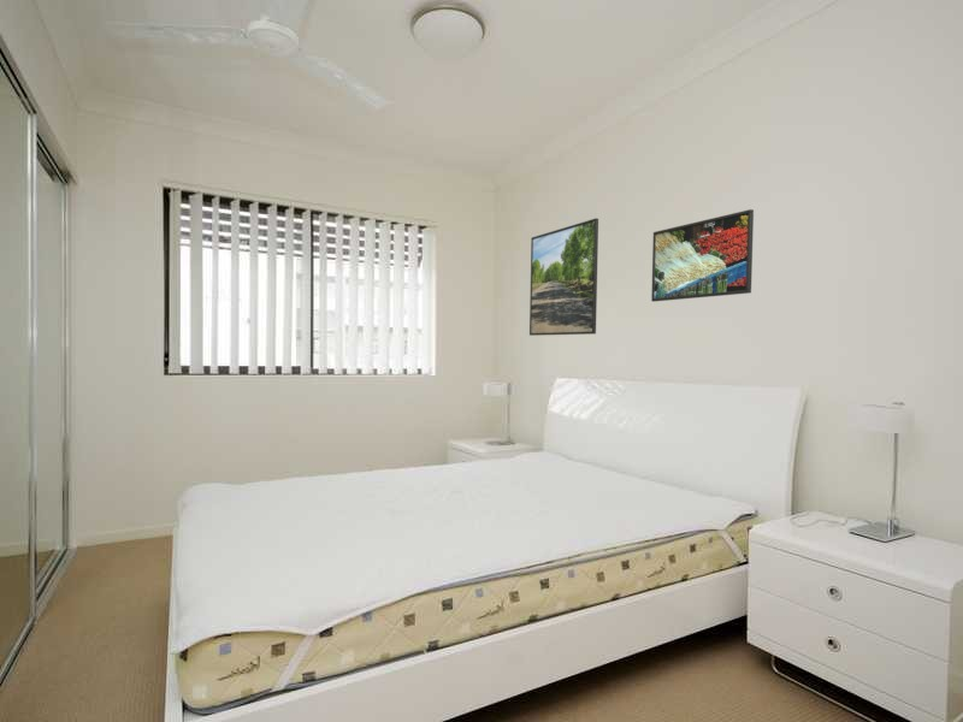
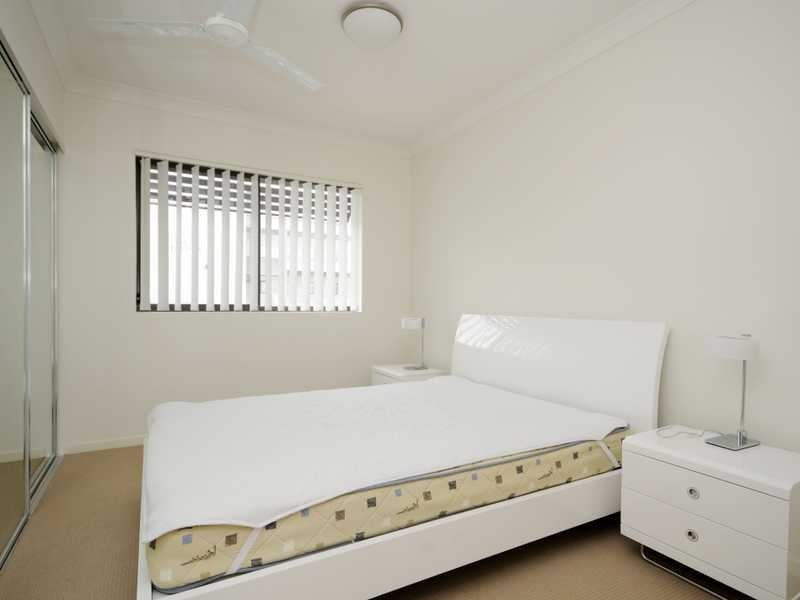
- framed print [528,217,599,337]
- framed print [650,208,755,302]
